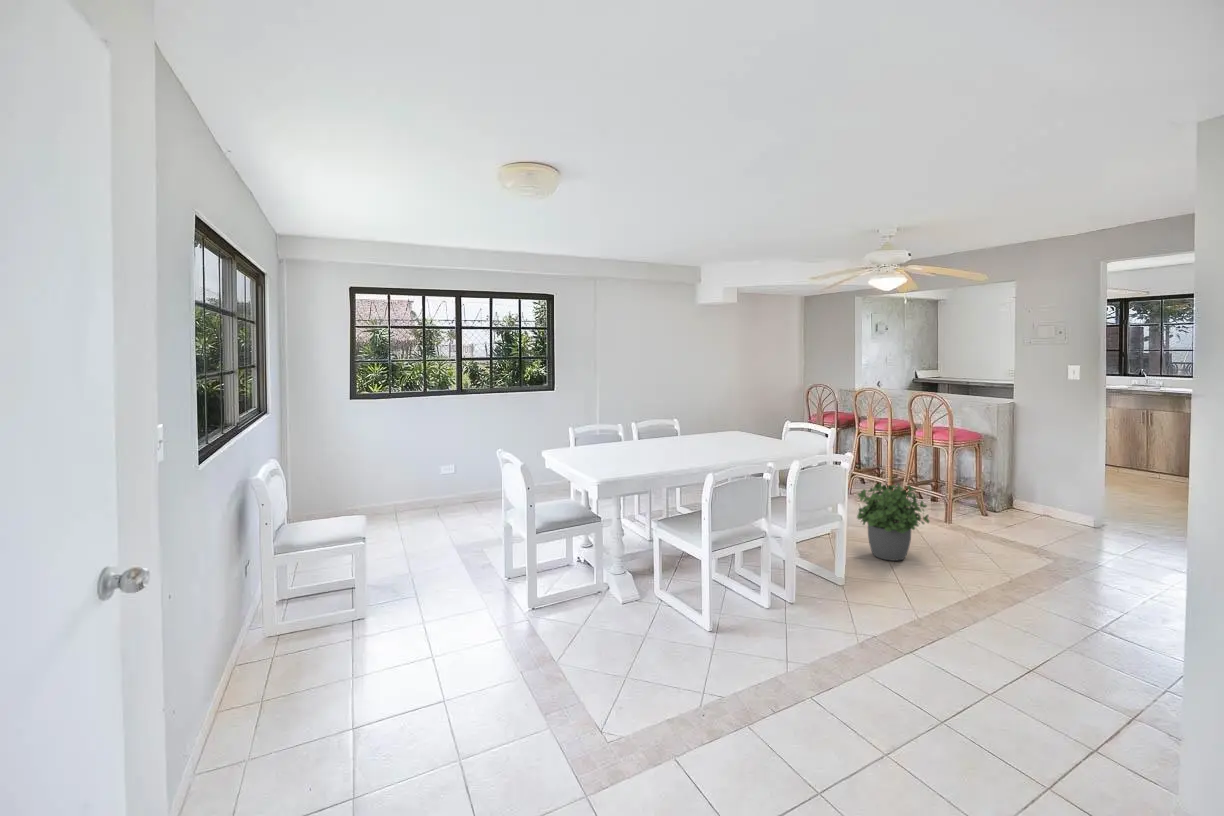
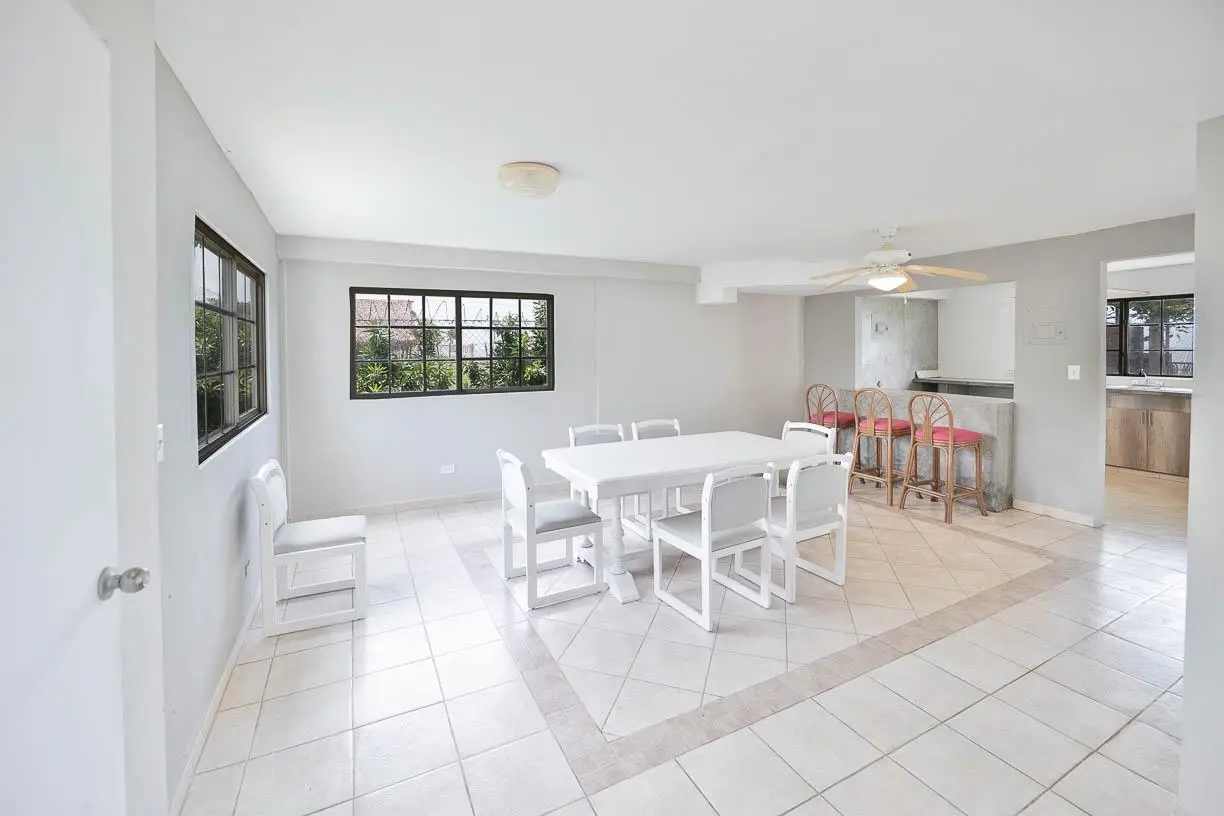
- potted plant [856,481,930,562]
